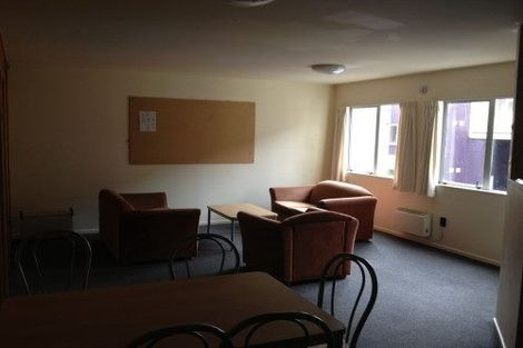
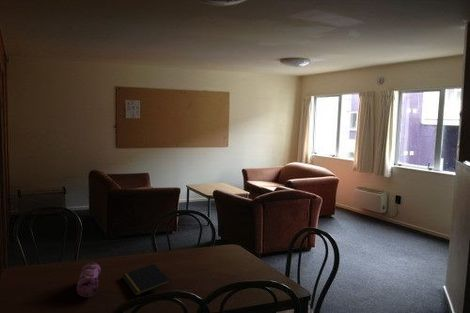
+ notepad [121,263,172,296]
+ pencil case [76,261,102,298]
